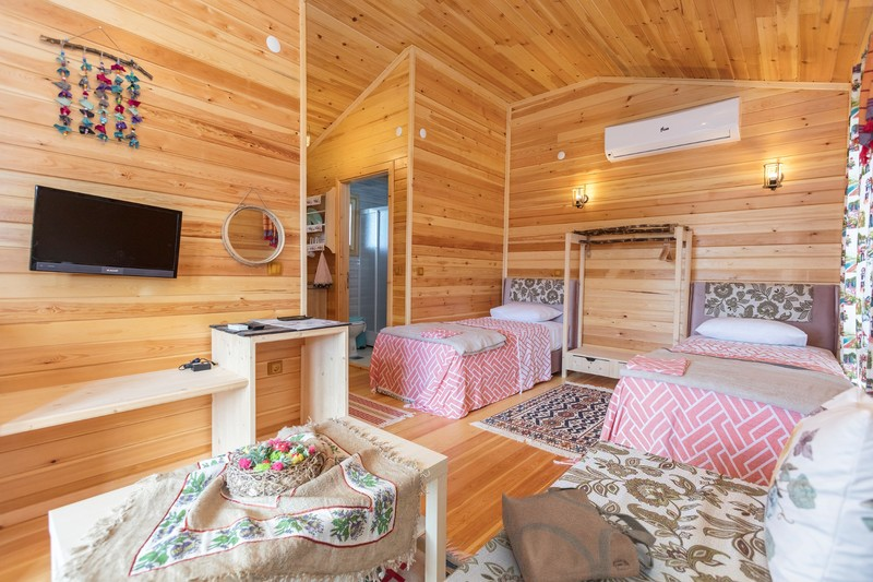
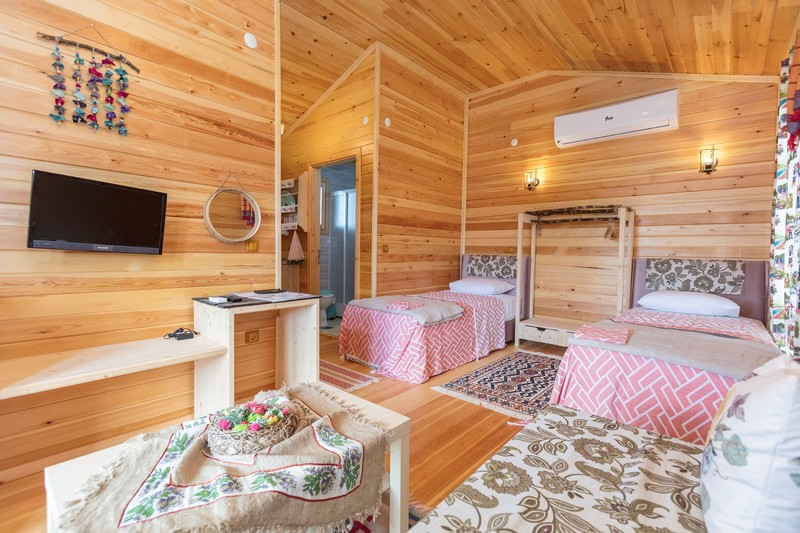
- tote bag [501,486,658,582]
